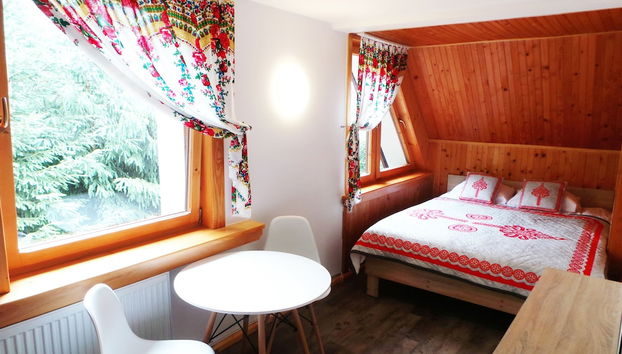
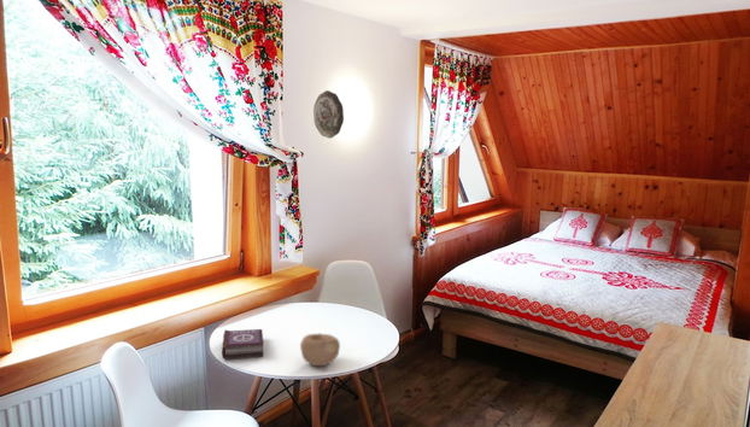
+ decorative plate [312,89,345,140]
+ book [221,328,264,359]
+ bowl [299,333,341,367]
